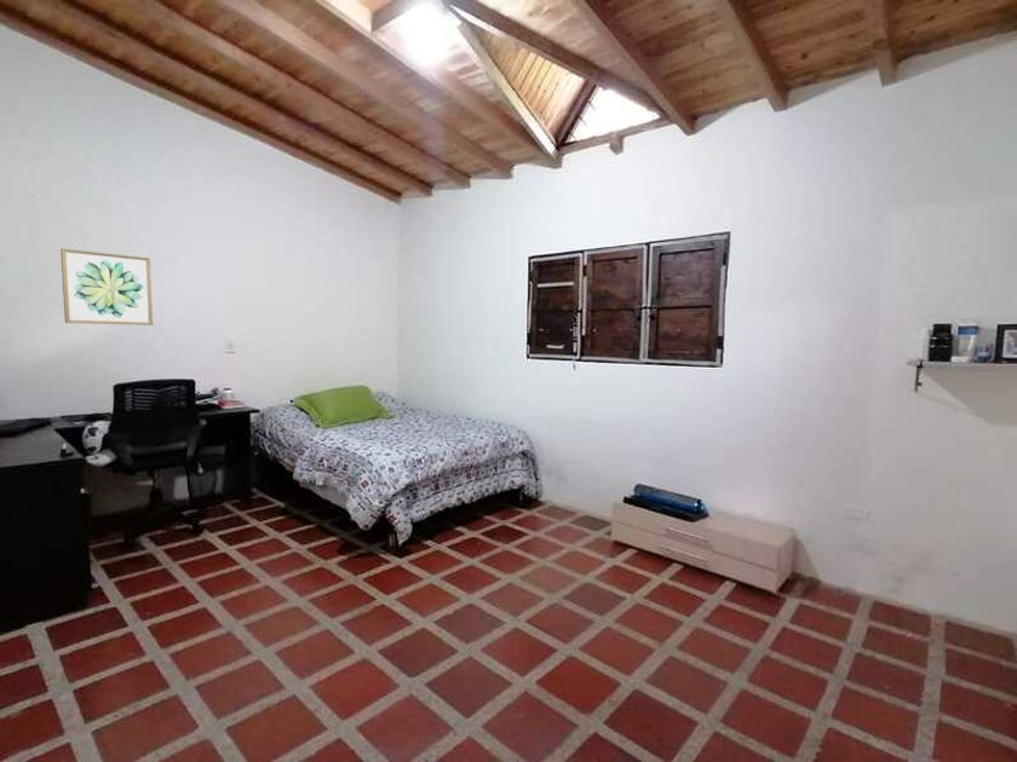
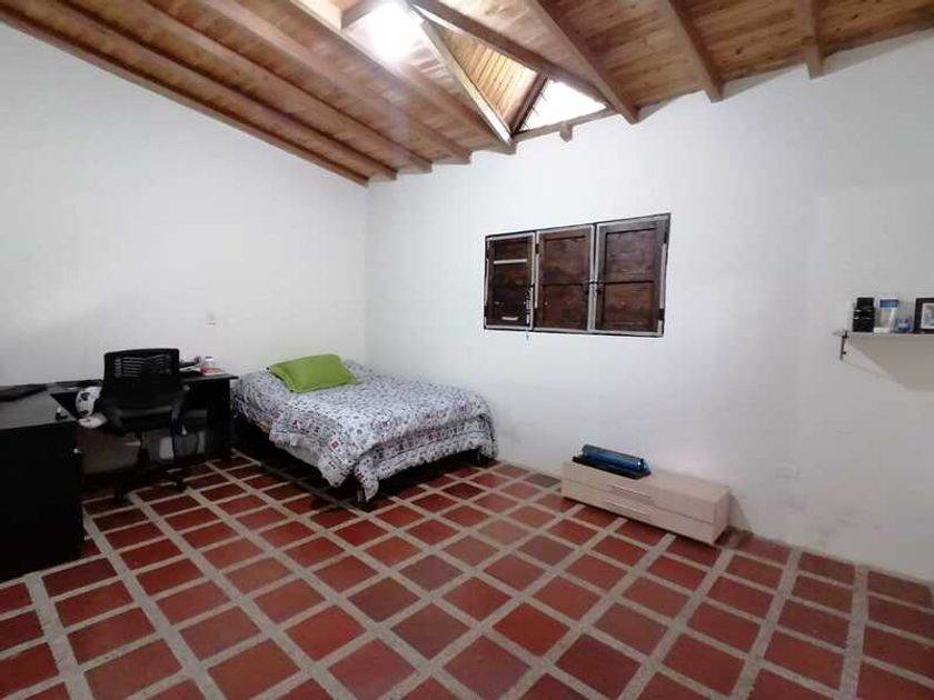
- wall art [59,248,154,327]
